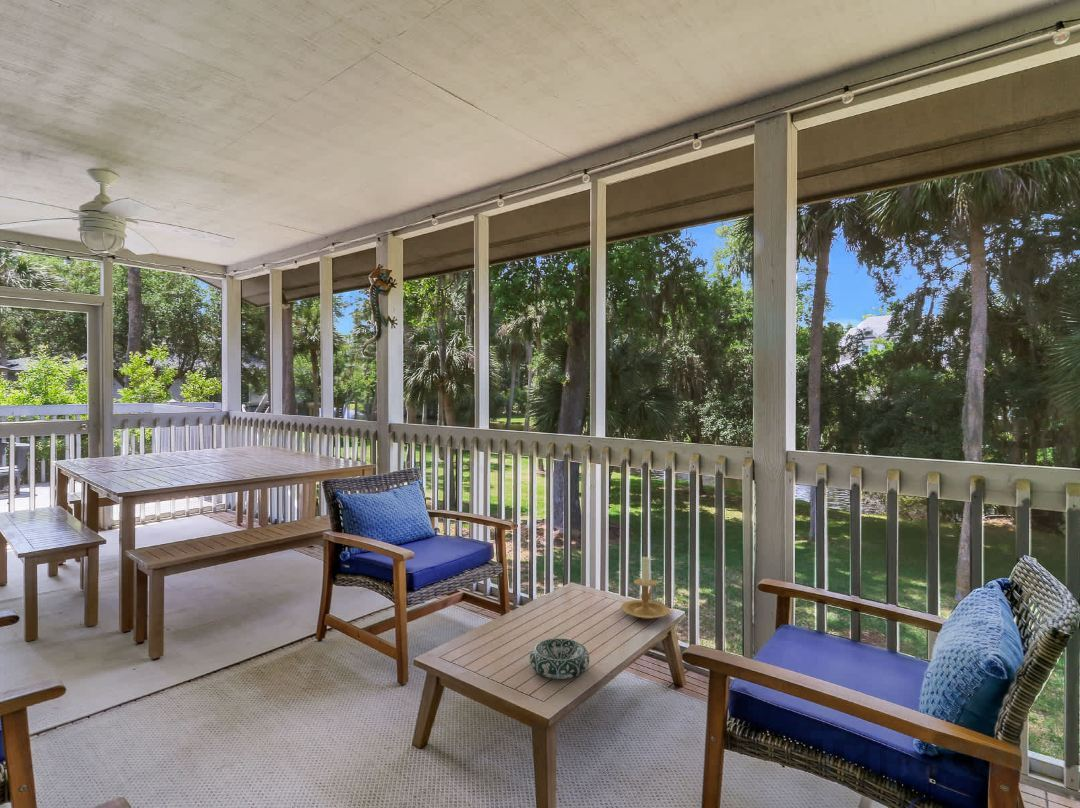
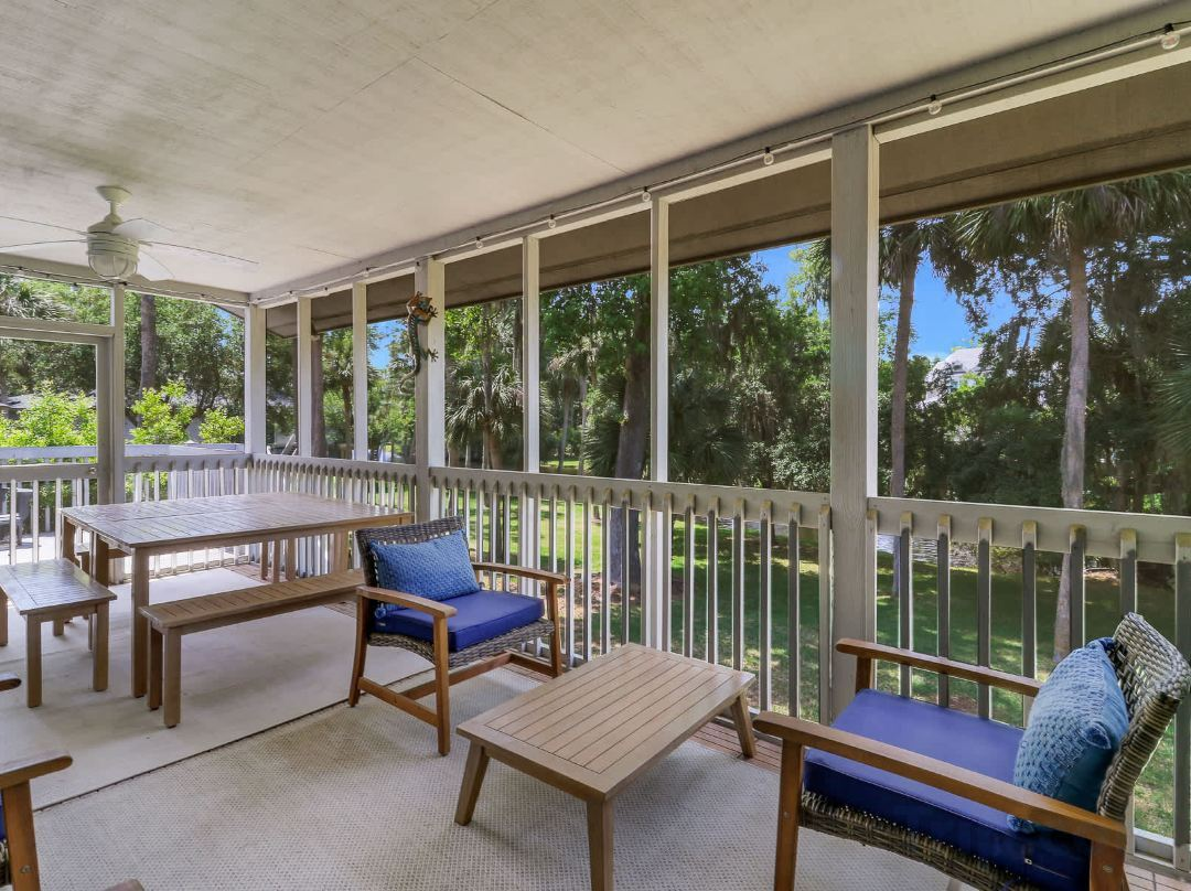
- candle holder [620,555,671,620]
- decorative bowl [529,637,590,680]
